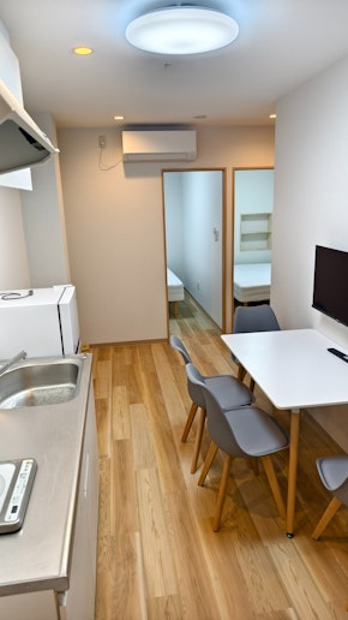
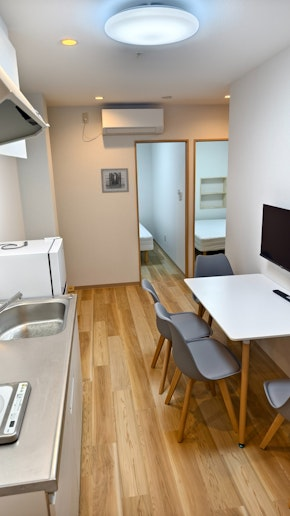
+ wall art [100,167,130,194]
